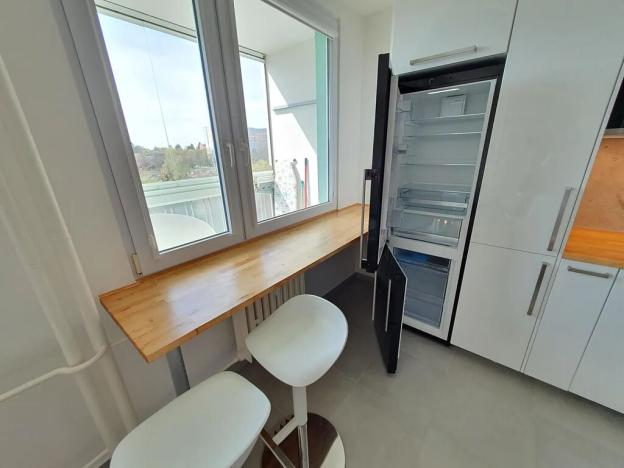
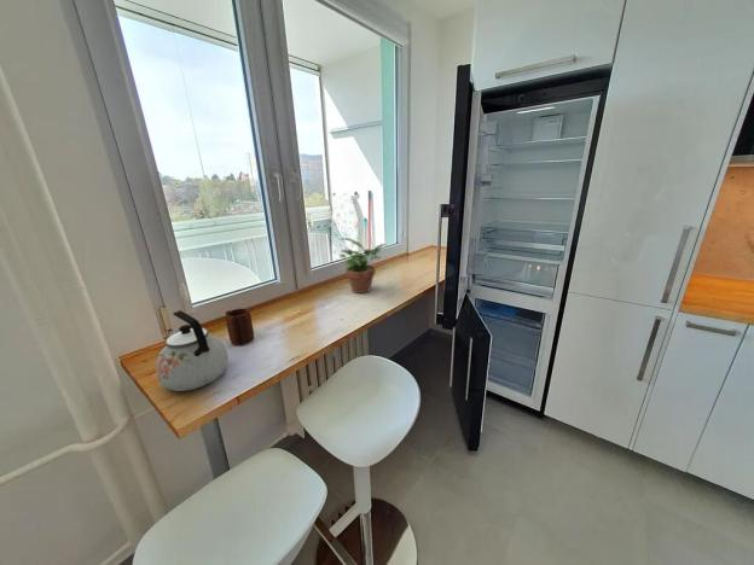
+ kettle [155,309,230,392]
+ mug [225,308,255,346]
+ potted plant [337,237,388,295]
